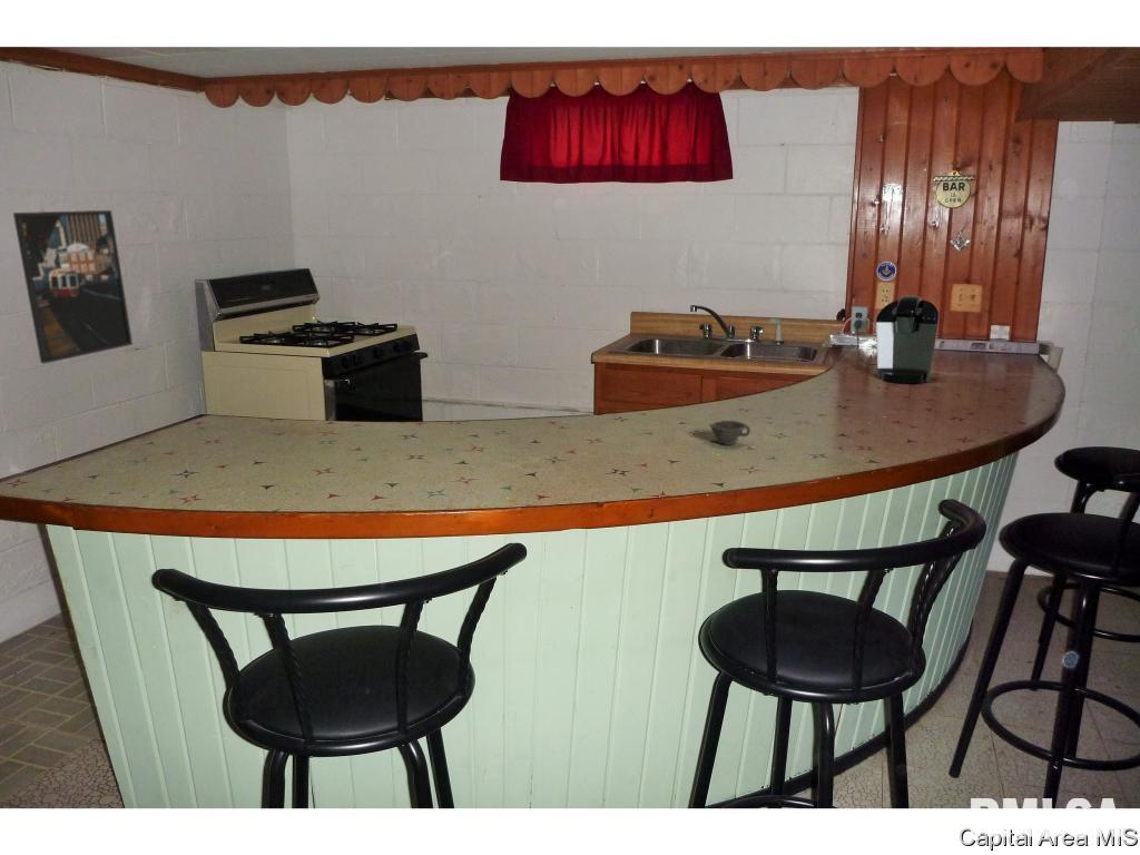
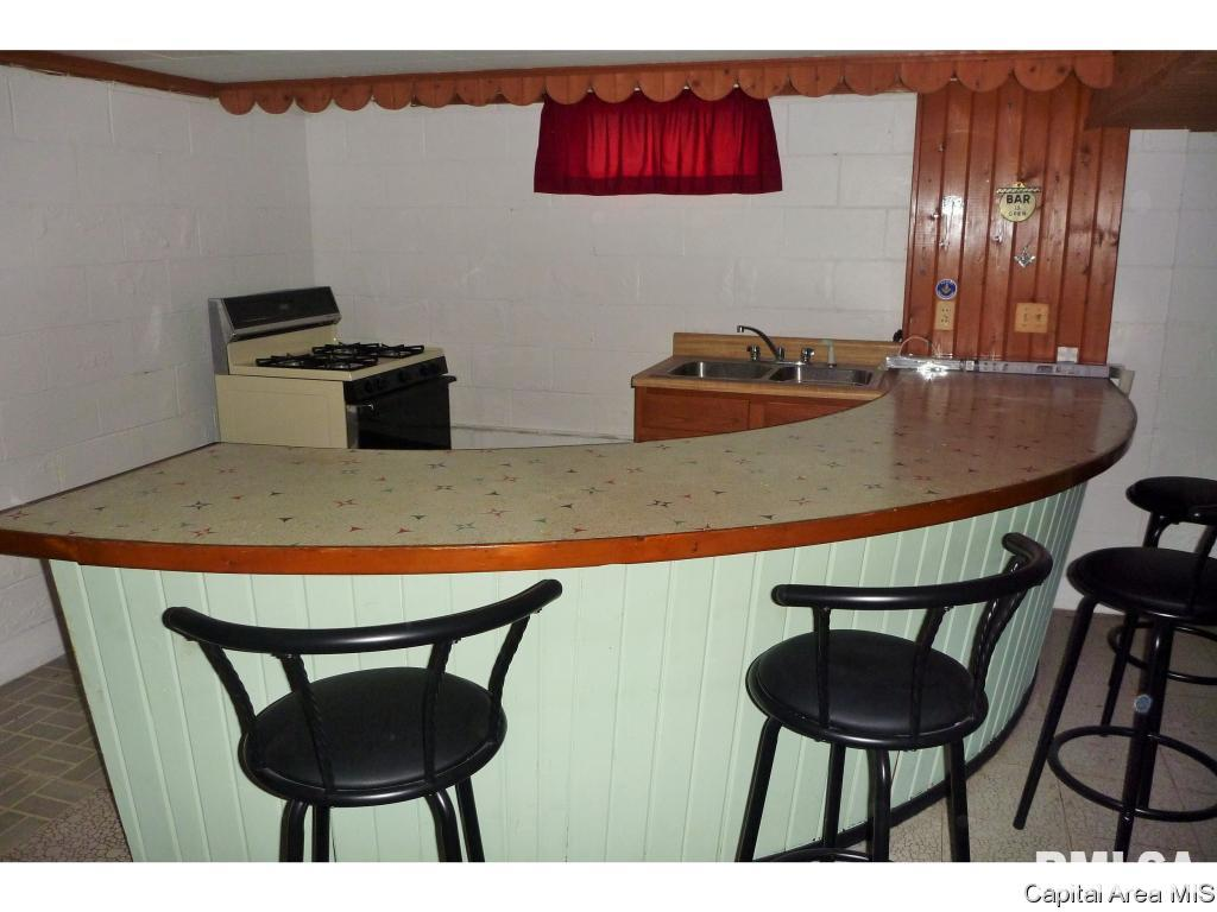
- coffee maker [849,295,940,385]
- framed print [12,209,134,364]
- cup [709,420,751,446]
